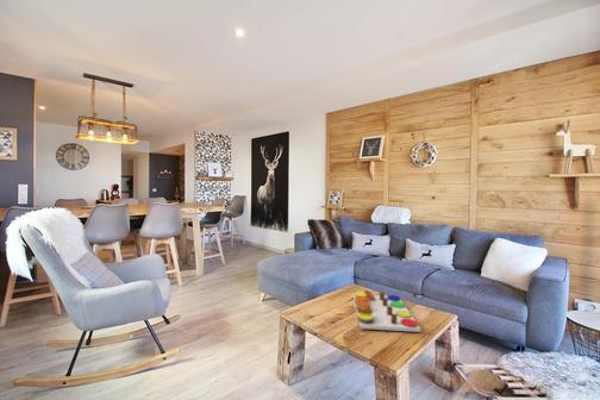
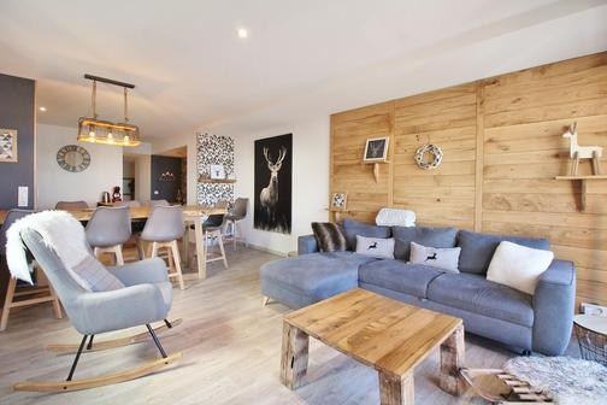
- board game [352,289,421,333]
